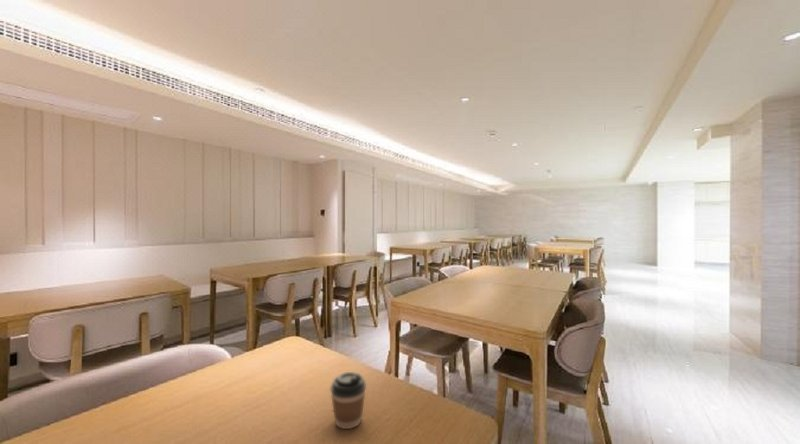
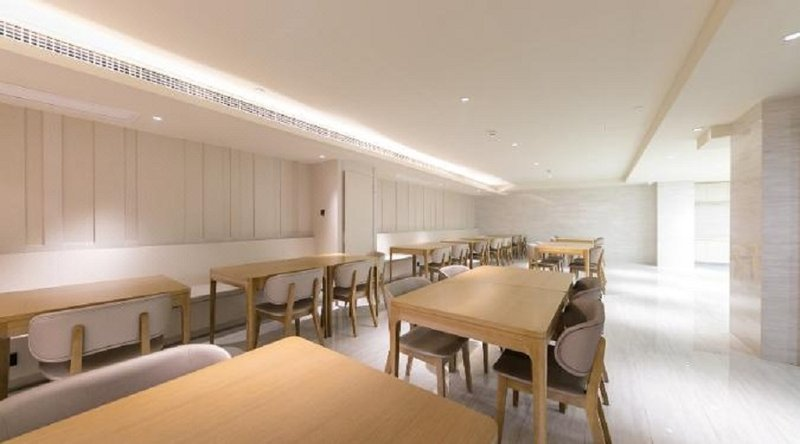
- coffee cup [329,371,367,430]
